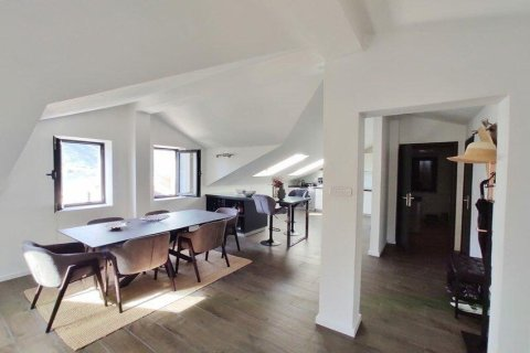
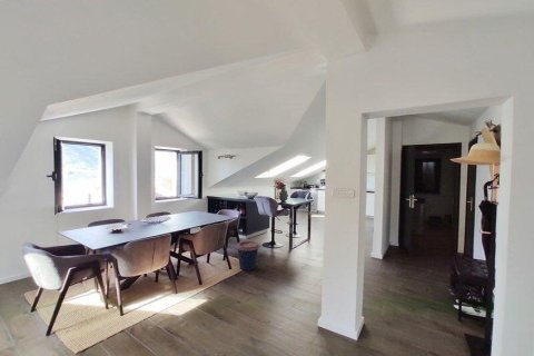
+ coffee cup [236,240,260,271]
